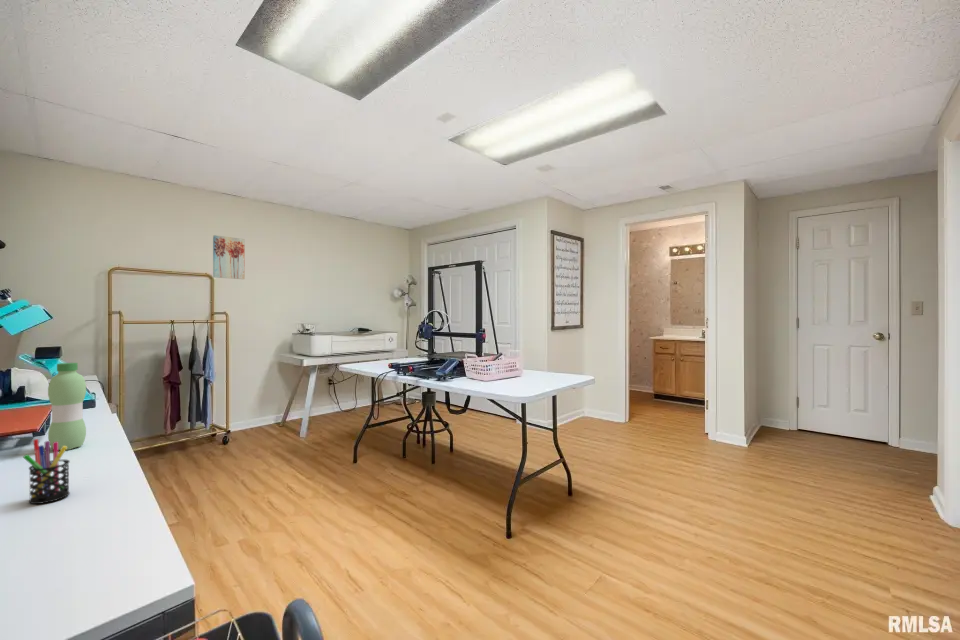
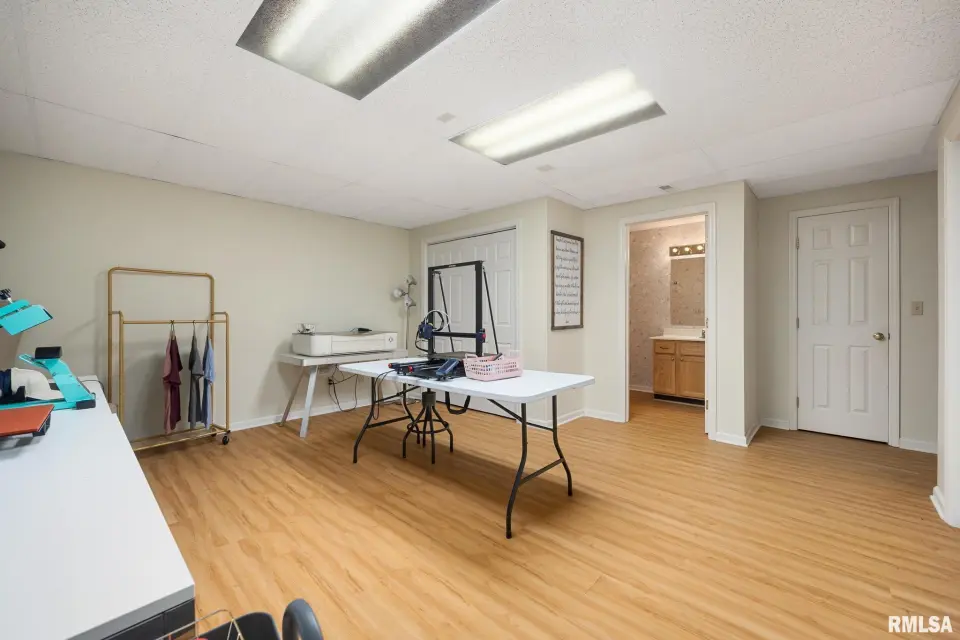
- wall art [212,234,246,280]
- pen holder [22,438,71,505]
- water bottle [47,362,87,451]
